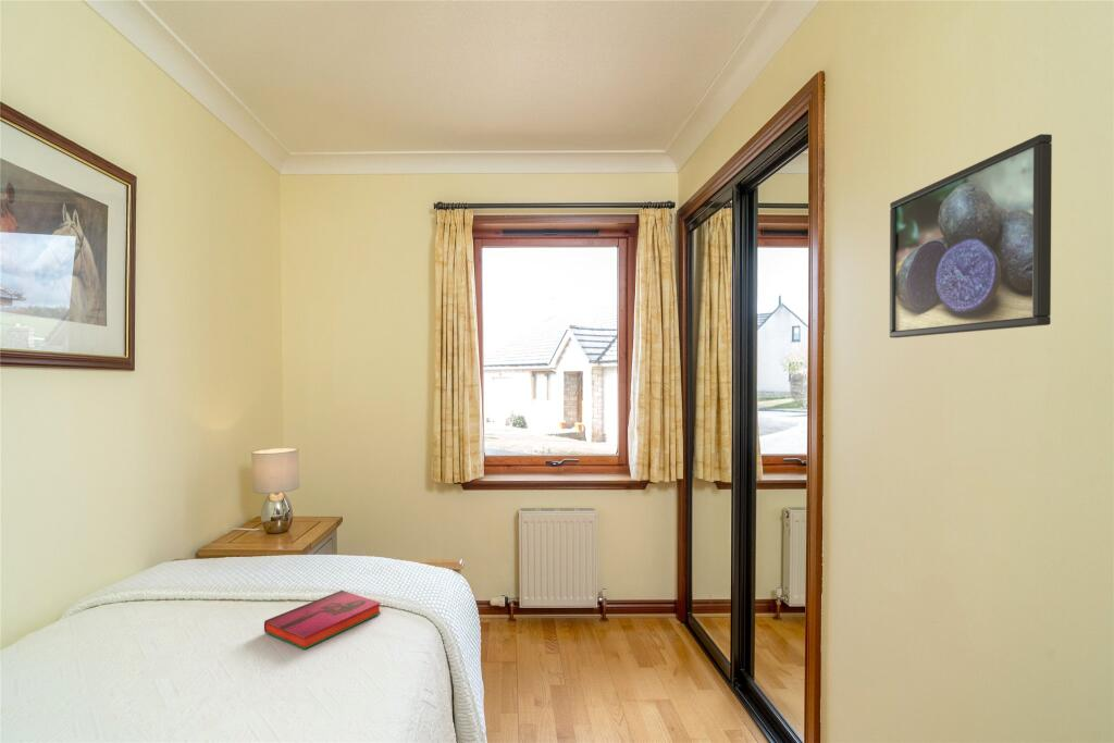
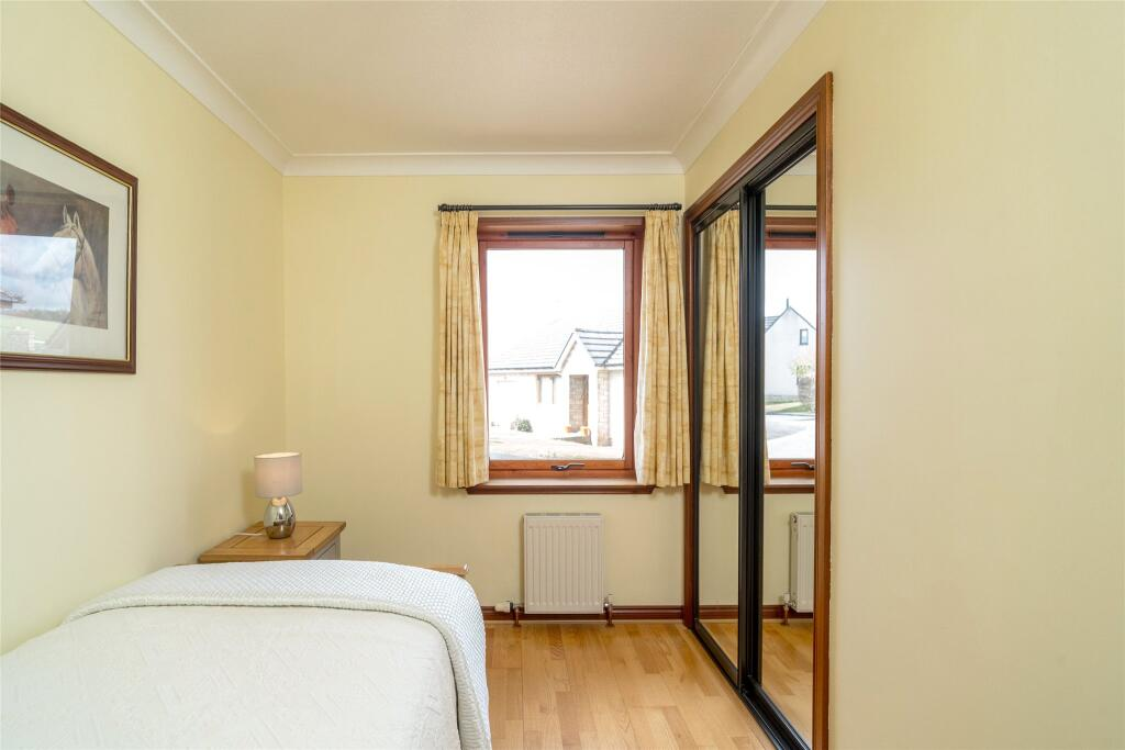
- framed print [889,133,1053,338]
- hardback book [263,589,382,651]
